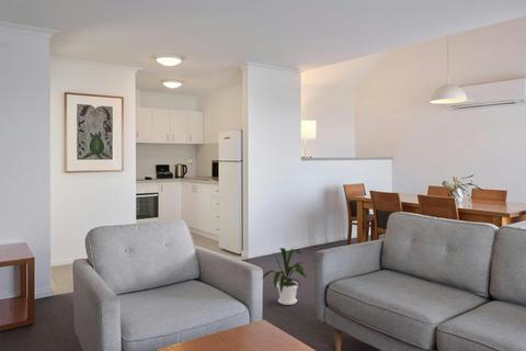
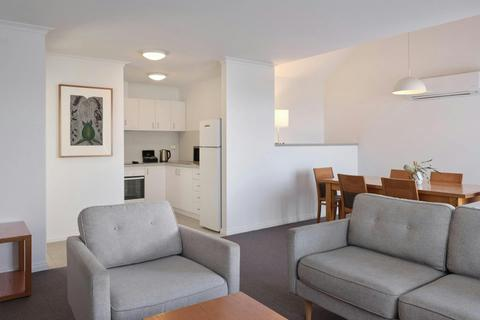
- house plant [262,247,309,306]
